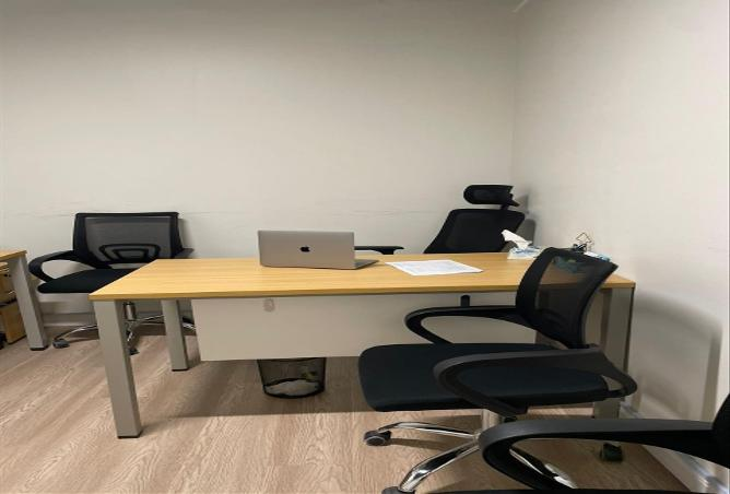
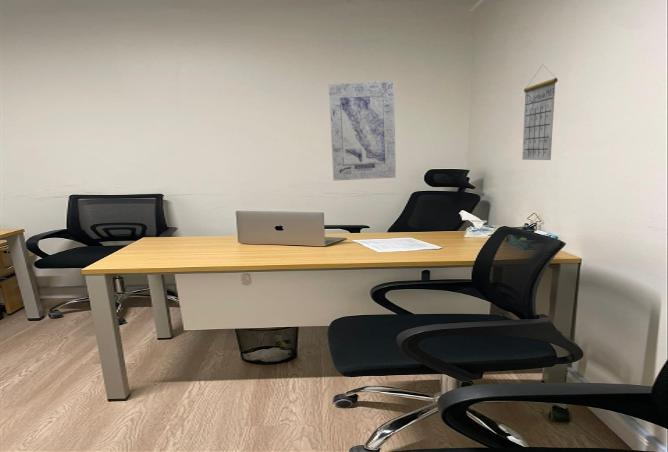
+ wall art [328,80,397,182]
+ calendar [521,65,559,161]
